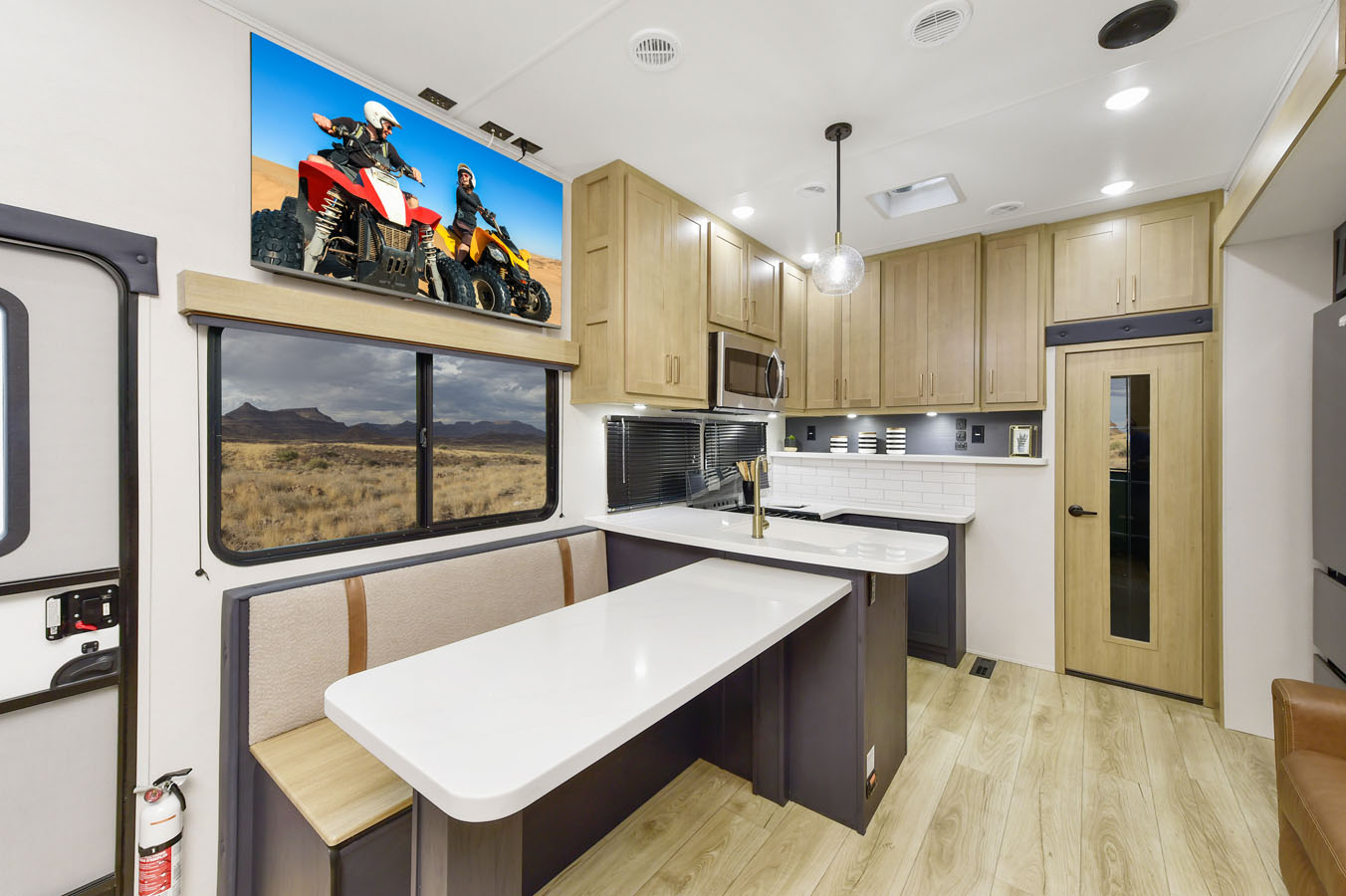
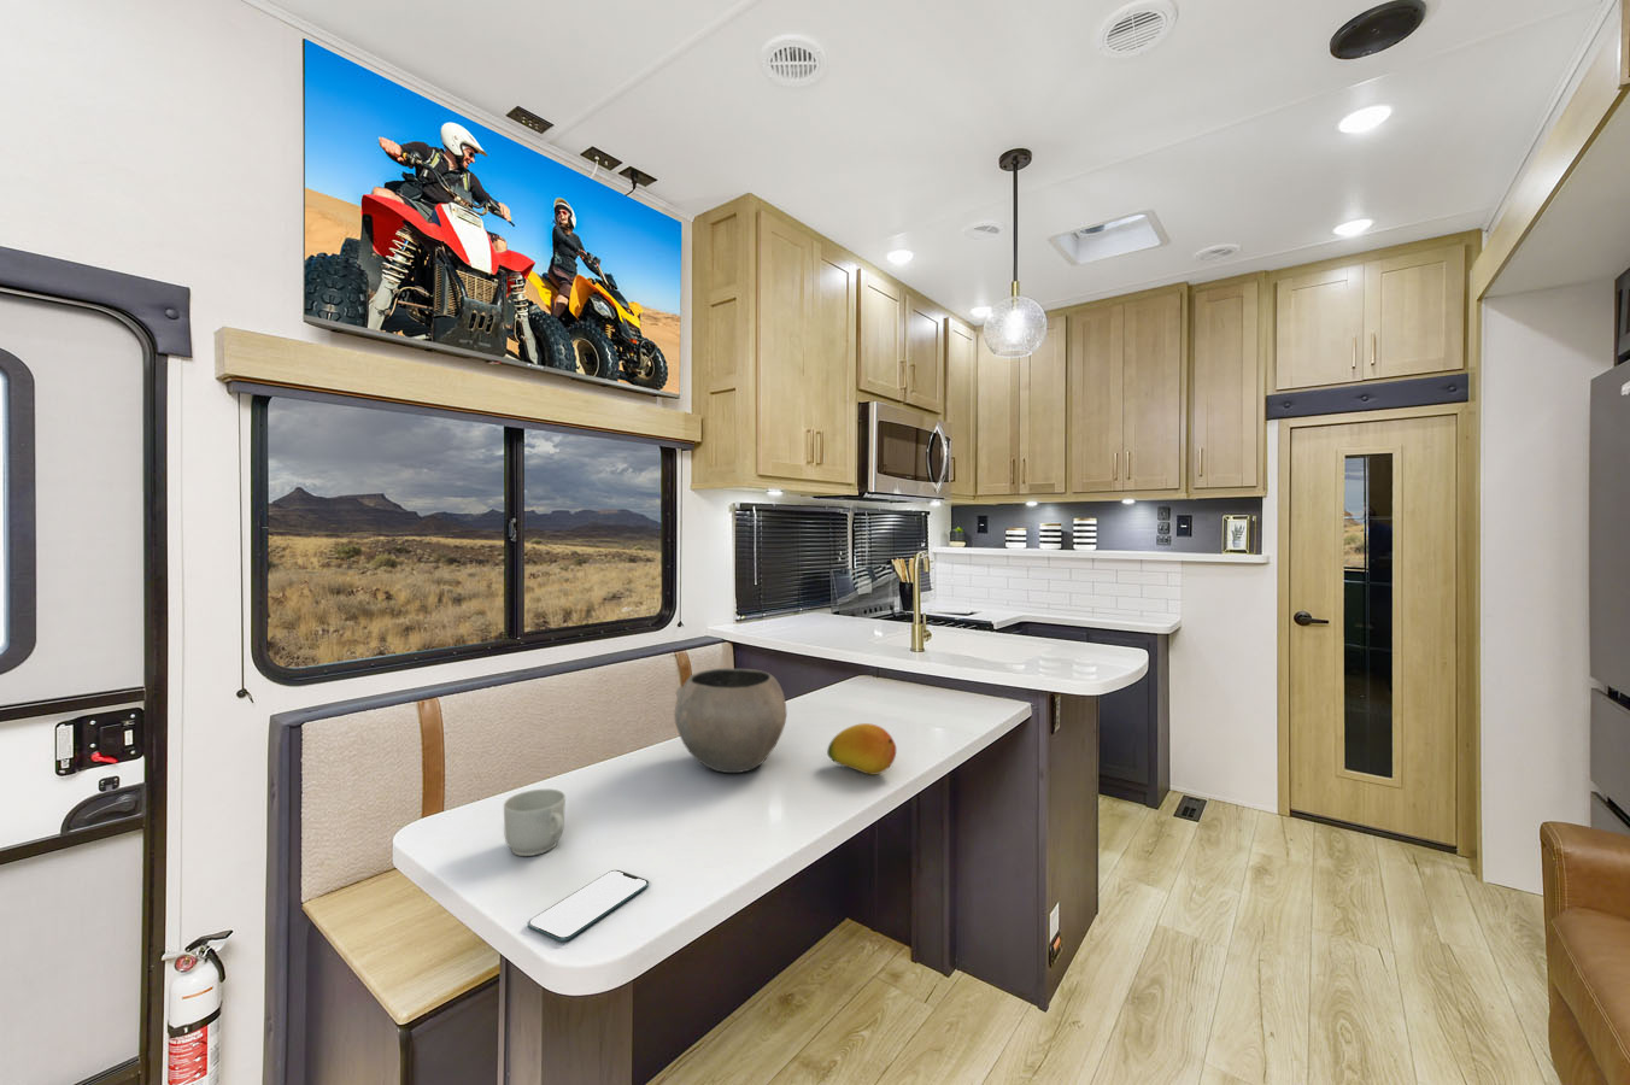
+ smartphone [527,869,650,943]
+ mug [503,788,567,857]
+ bowl [673,667,787,774]
+ fruit [826,722,897,776]
